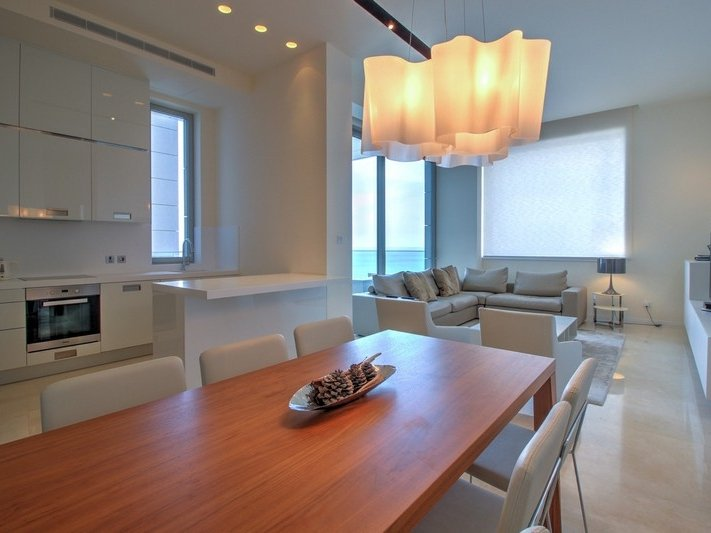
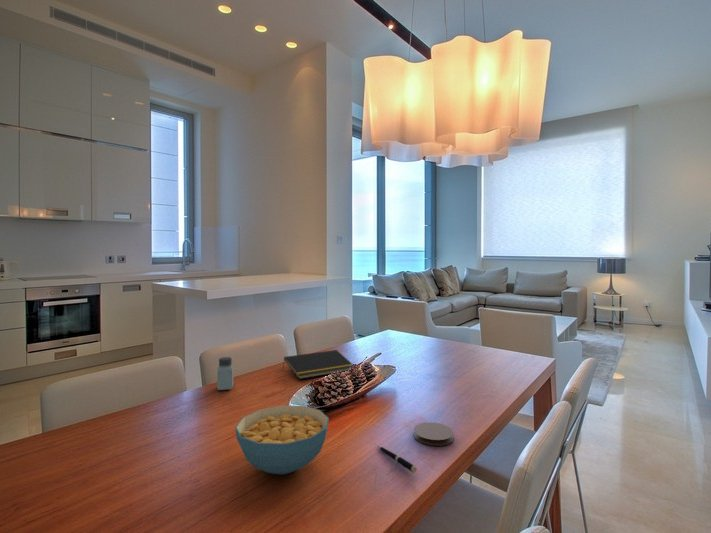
+ pen [376,445,418,474]
+ notepad [282,349,354,380]
+ coaster [413,421,455,447]
+ saltshaker [216,356,234,391]
+ cereal bowl [234,405,330,475]
